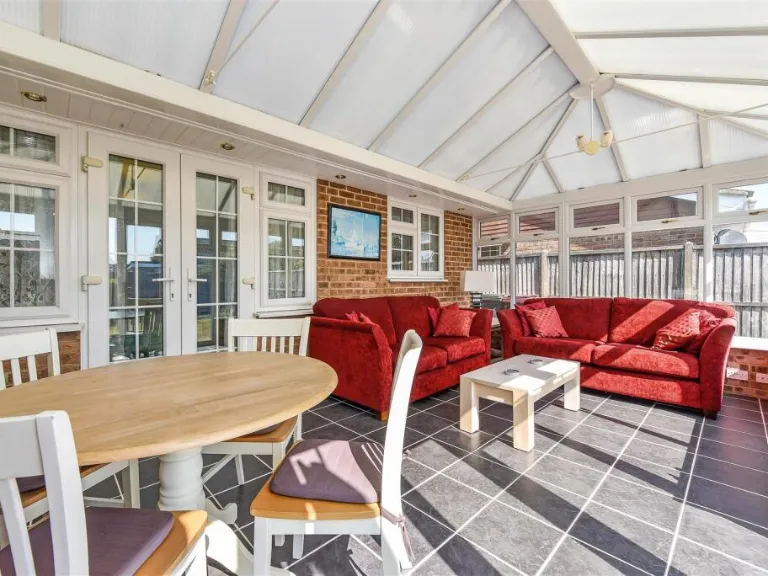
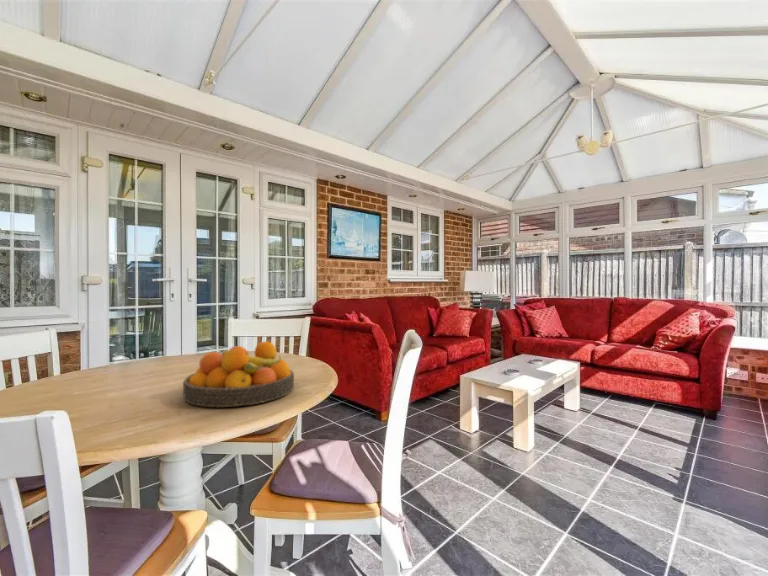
+ fruit bowl [182,340,295,408]
